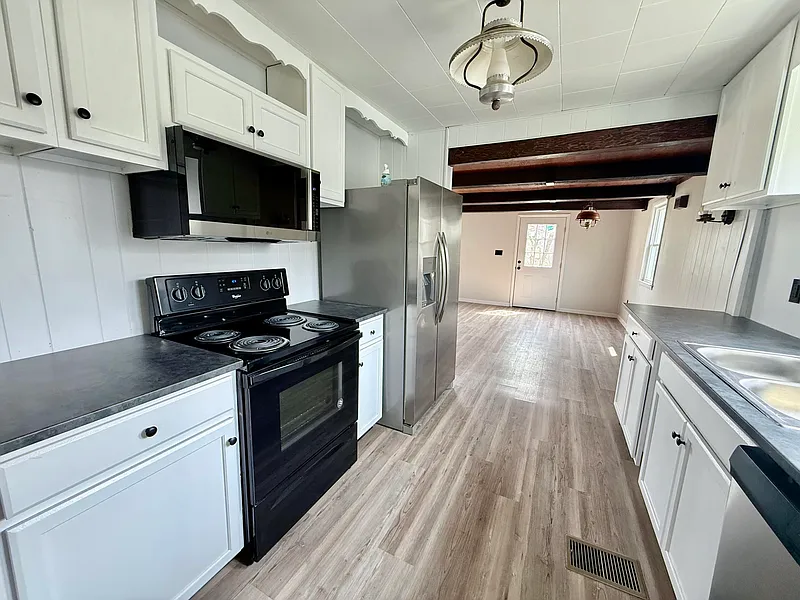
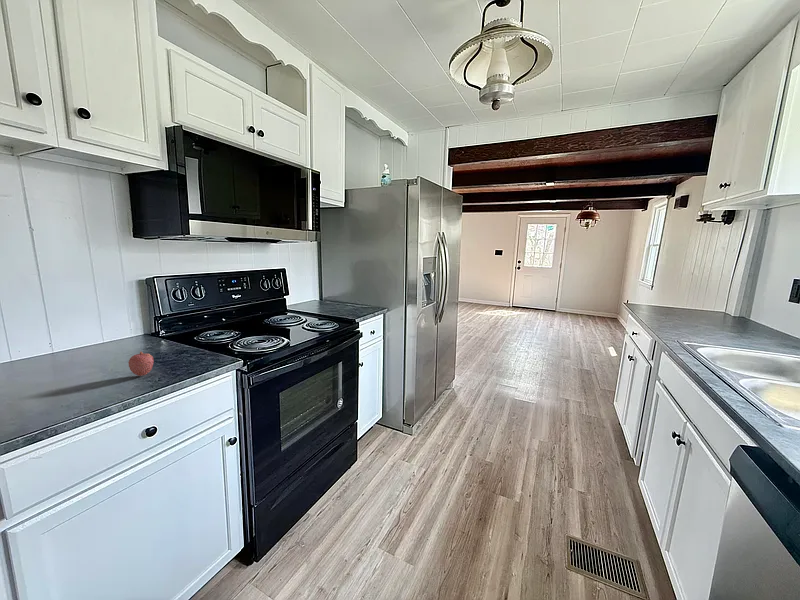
+ fruit [127,351,155,377]
